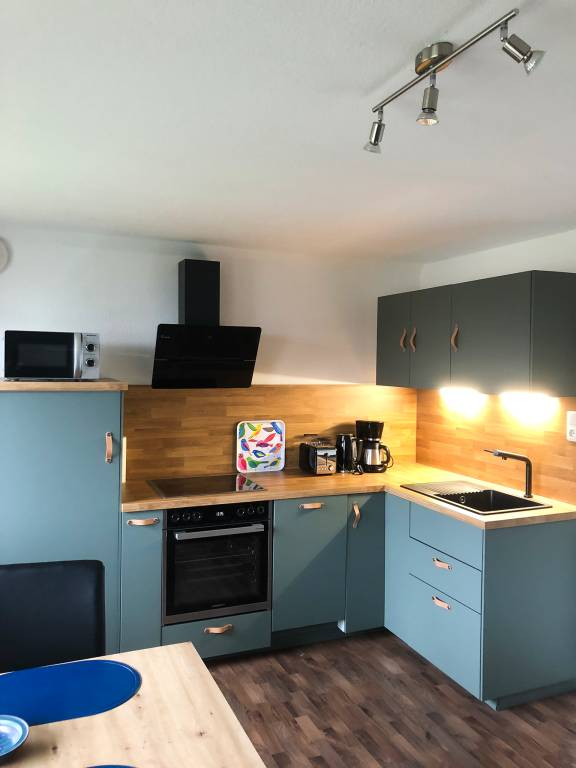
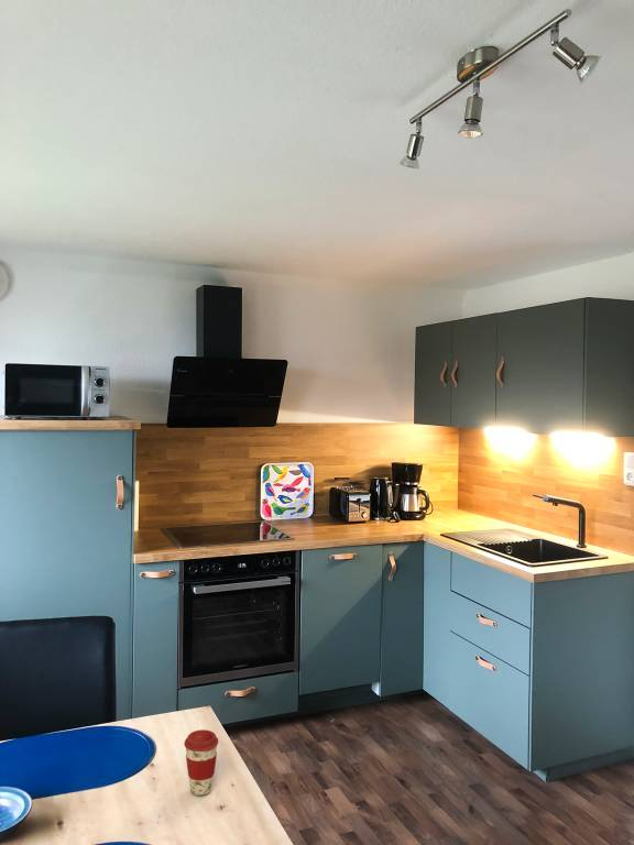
+ coffee cup [183,728,219,797]
